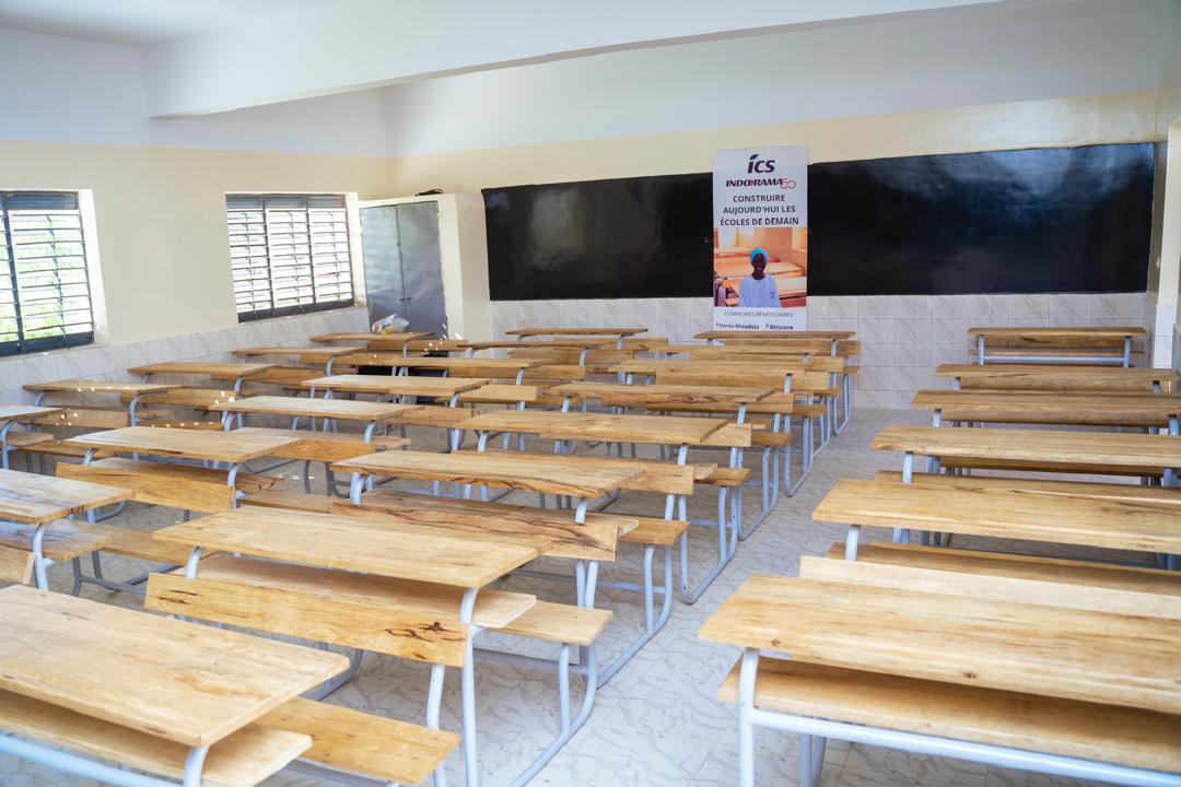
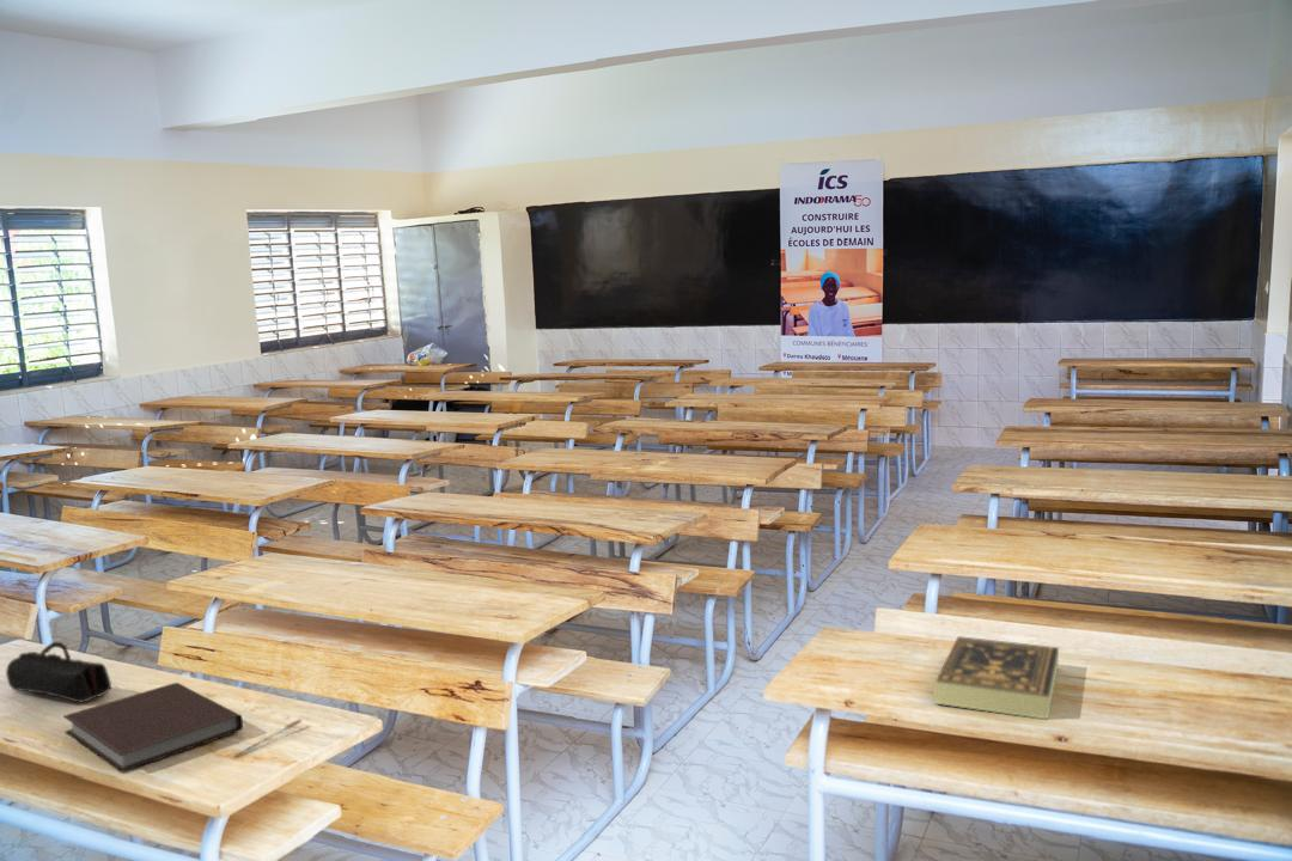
+ notebook [62,682,244,774]
+ pencil case [5,641,112,703]
+ book [932,635,1060,721]
+ pen [232,718,303,758]
